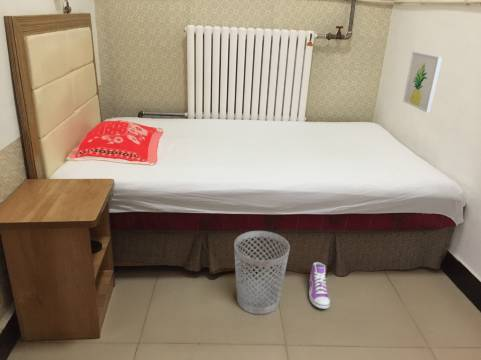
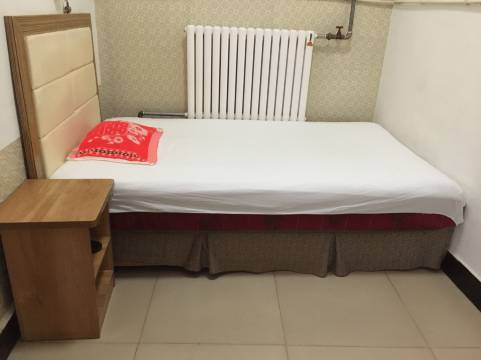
- wastebasket [233,230,291,315]
- sneaker [308,261,331,310]
- wall art [402,51,443,114]
